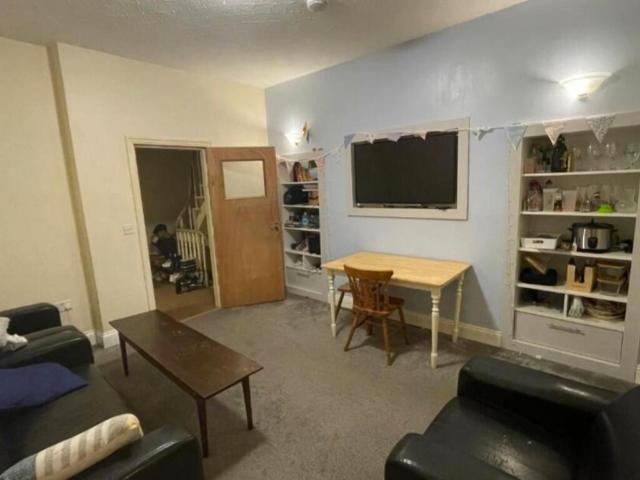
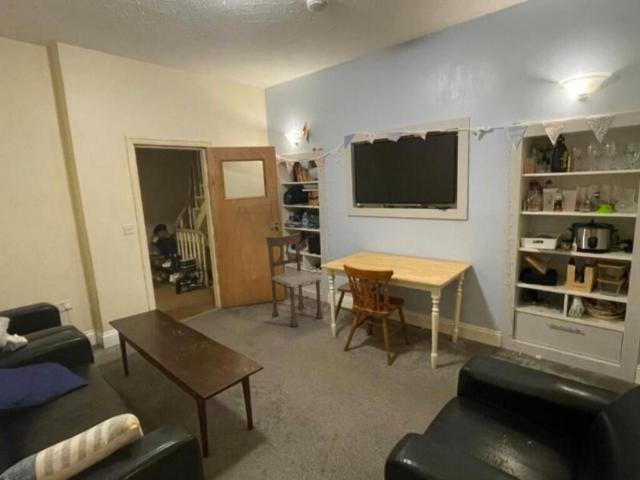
+ dining chair [266,232,324,328]
